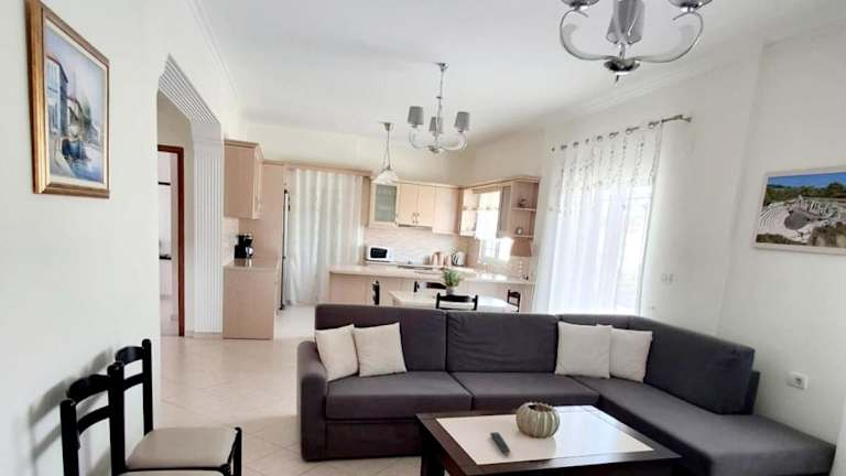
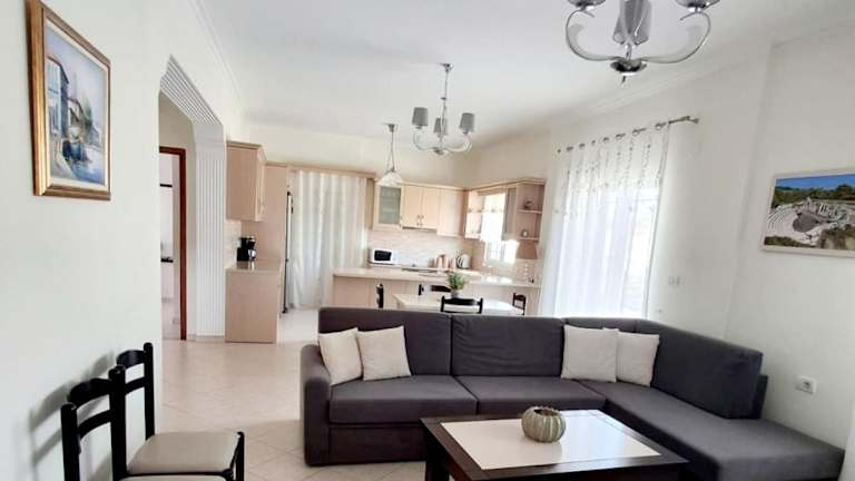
- remote control [489,431,511,456]
